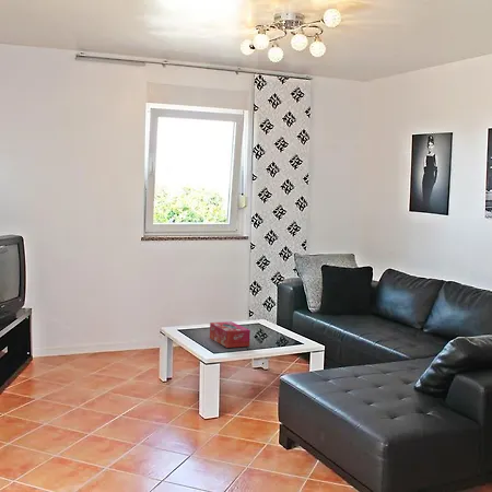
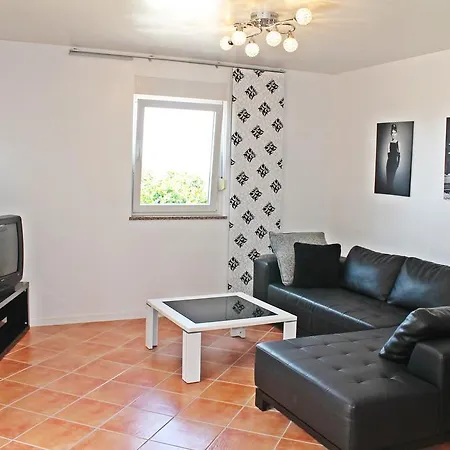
- tissue box [209,320,251,349]
